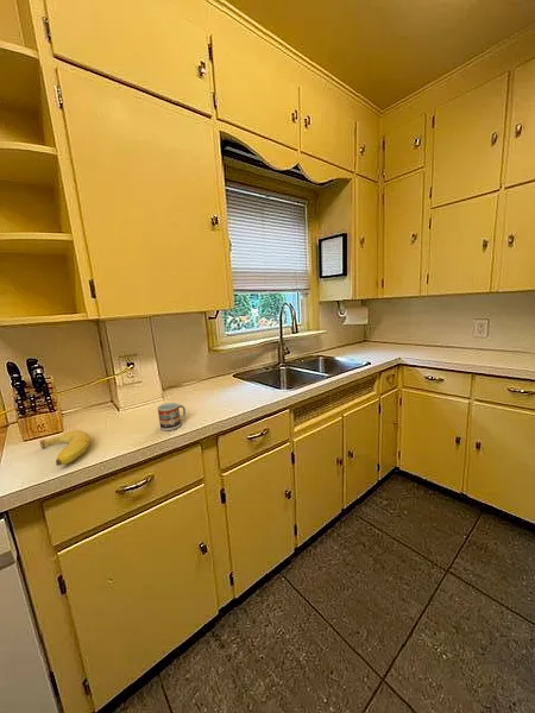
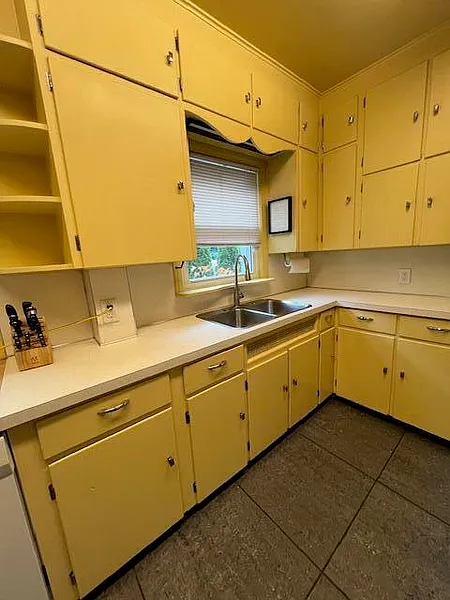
- cup [156,402,187,431]
- fruit [38,429,92,467]
